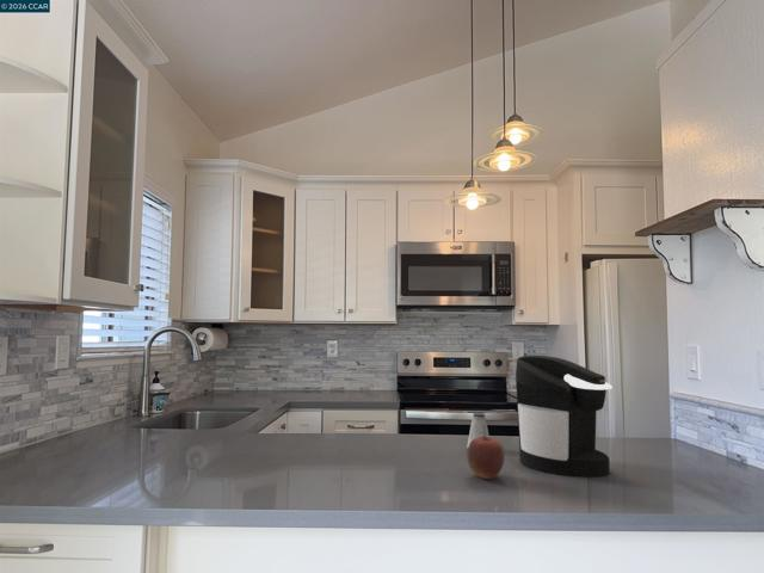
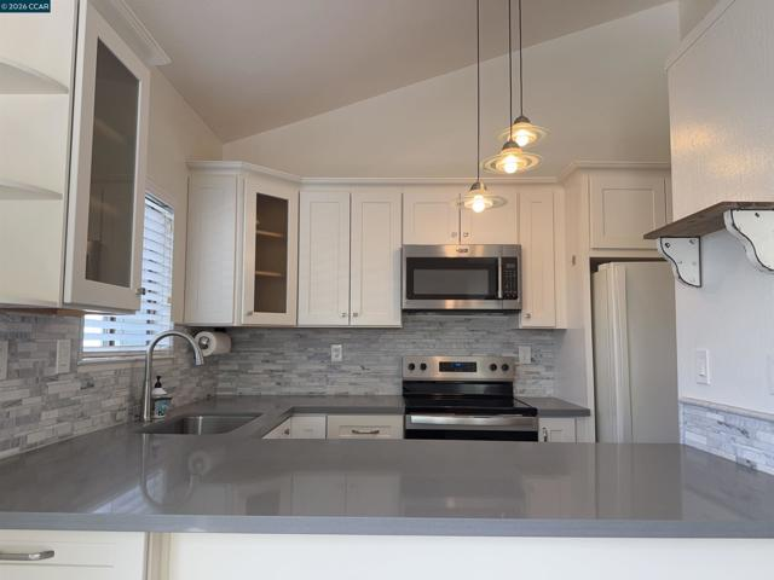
- apple [467,436,506,480]
- coffee maker [515,353,614,478]
- saltshaker [466,412,491,449]
